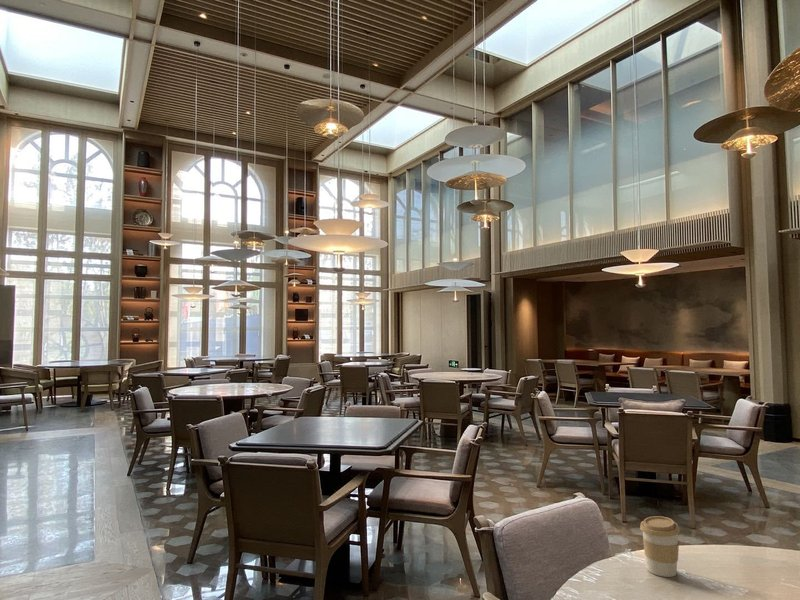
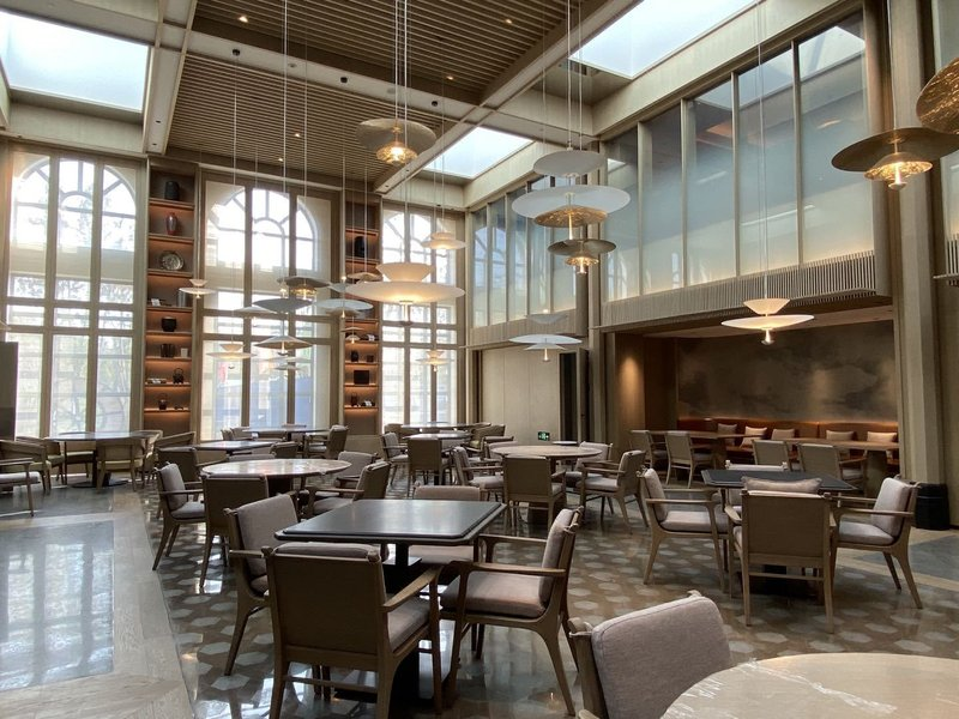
- coffee cup [639,515,681,578]
